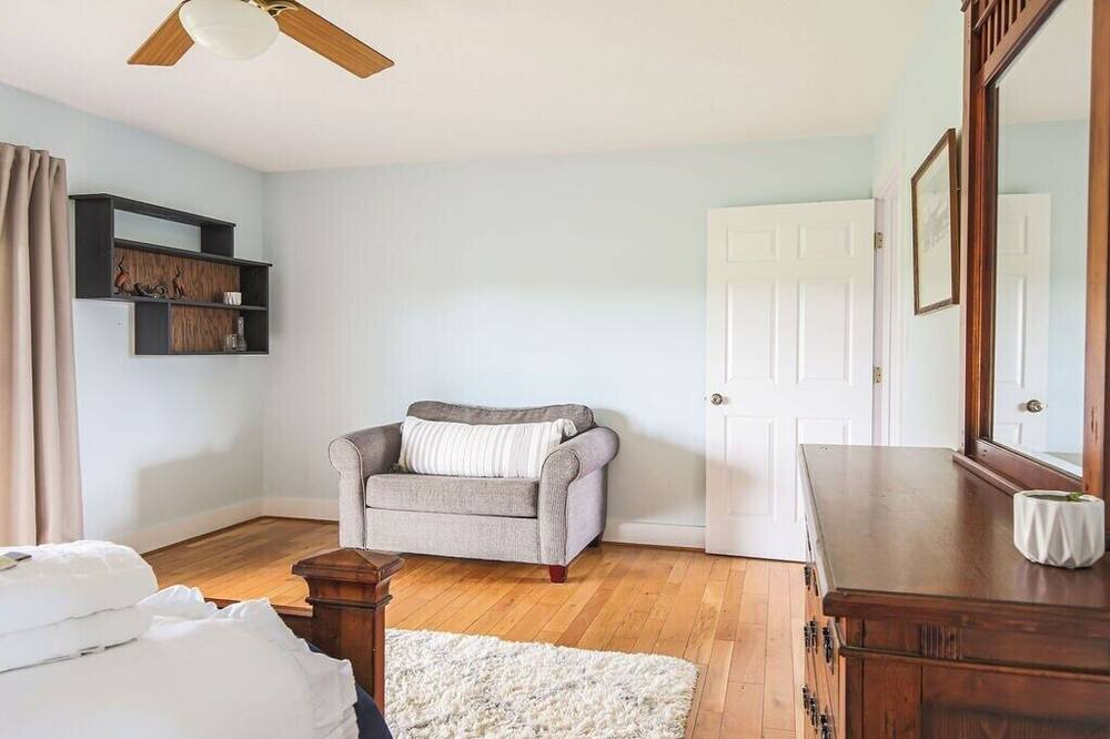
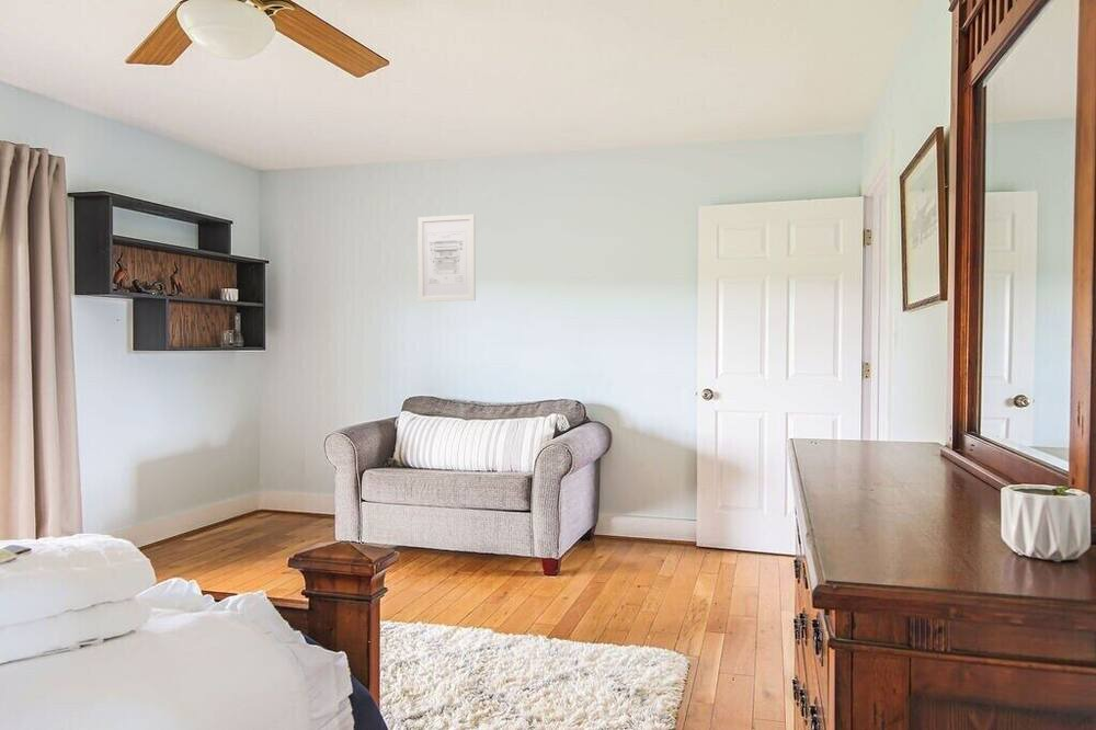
+ wall art [416,214,477,303]
